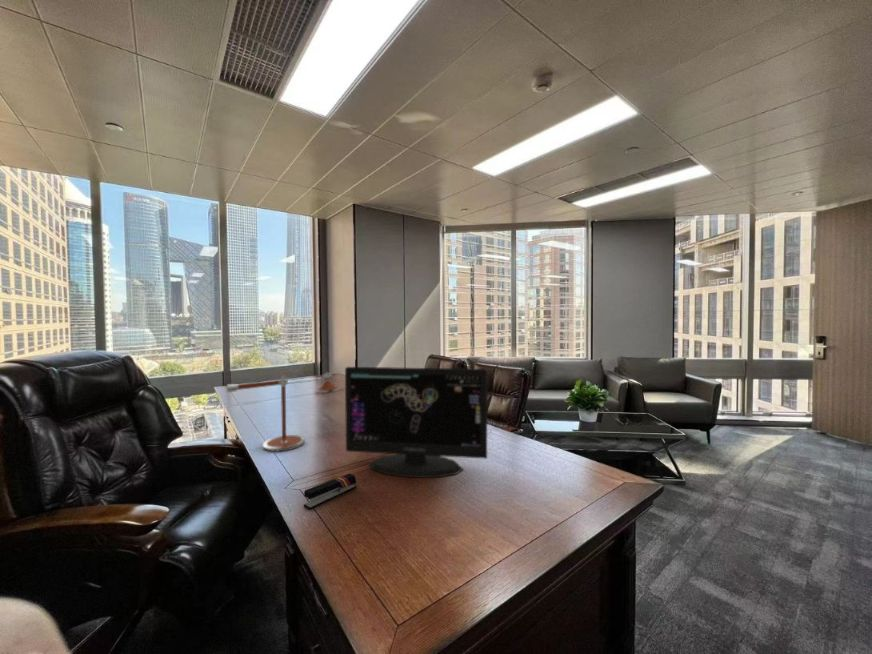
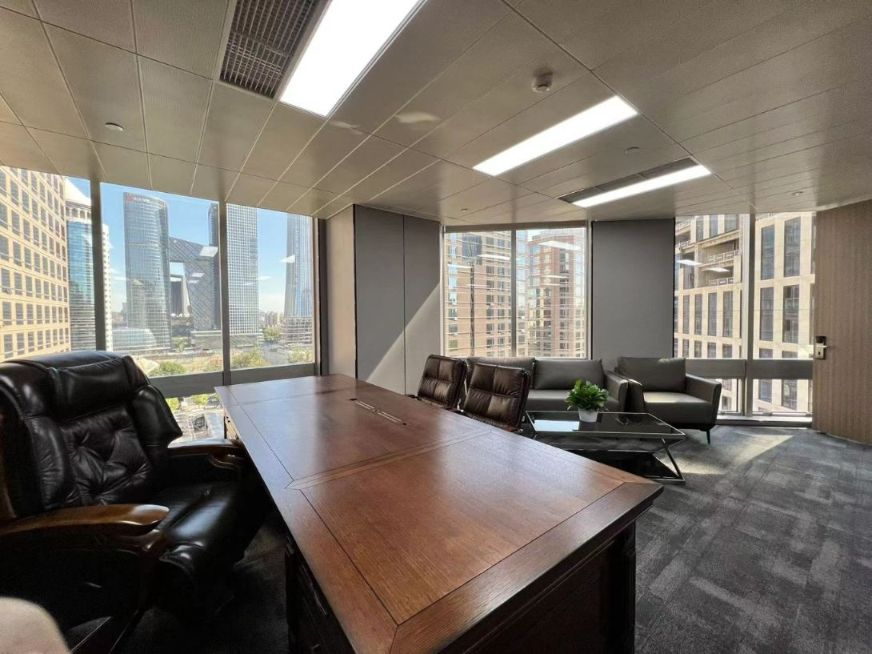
- desk lamp [226,371,340,452]
- computer monitor [344,366,488,478]
- stapler [303,473,357,511]
